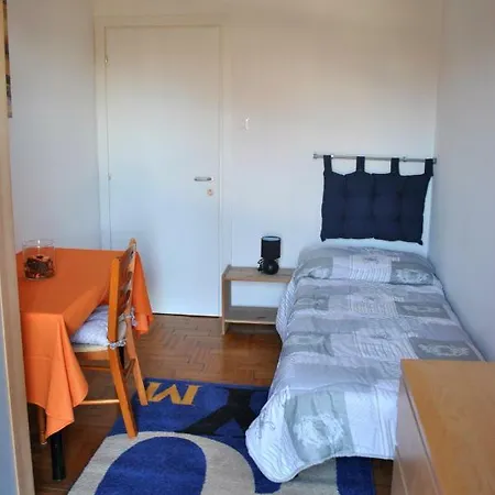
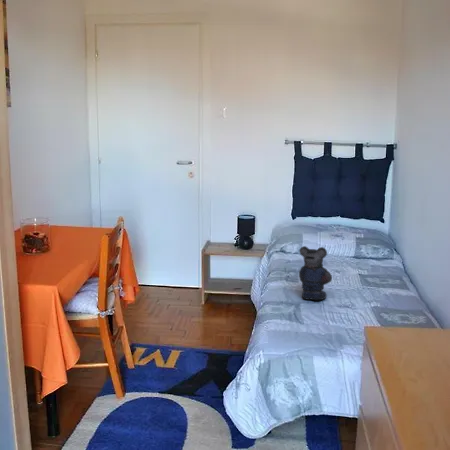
+ bear [298,245,333,304]
